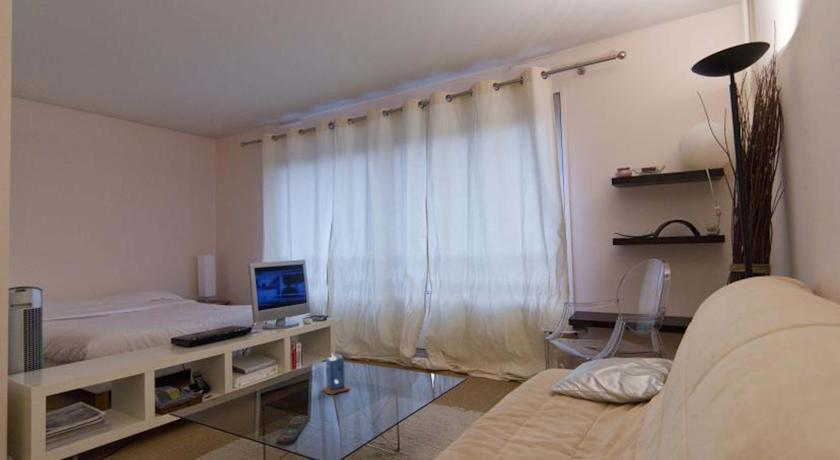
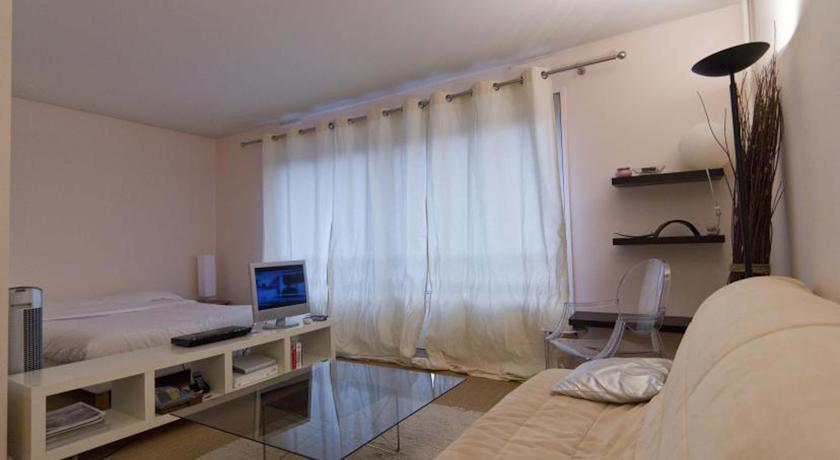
- remote control [276,415,309,446]
- candle [321,352,351,396]
